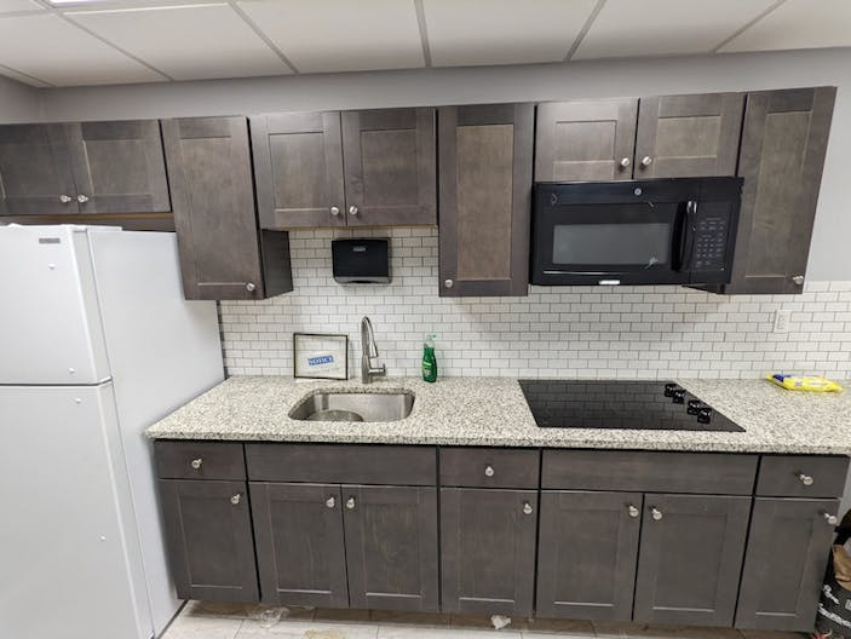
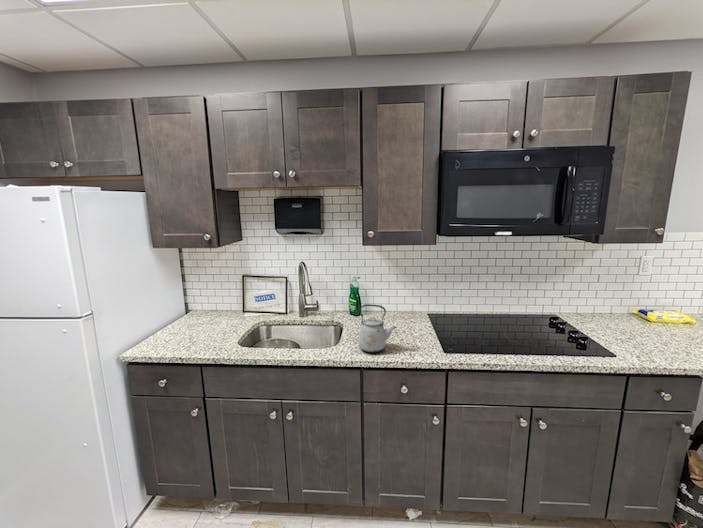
+ kettle [358,304,397,354]
